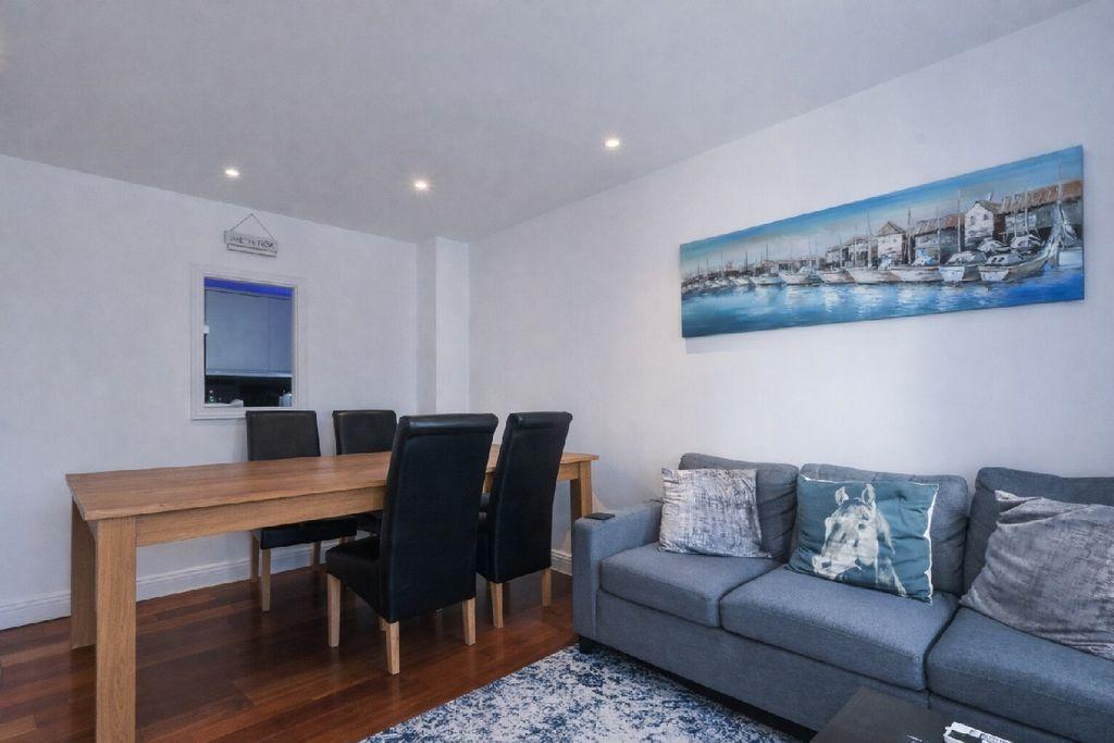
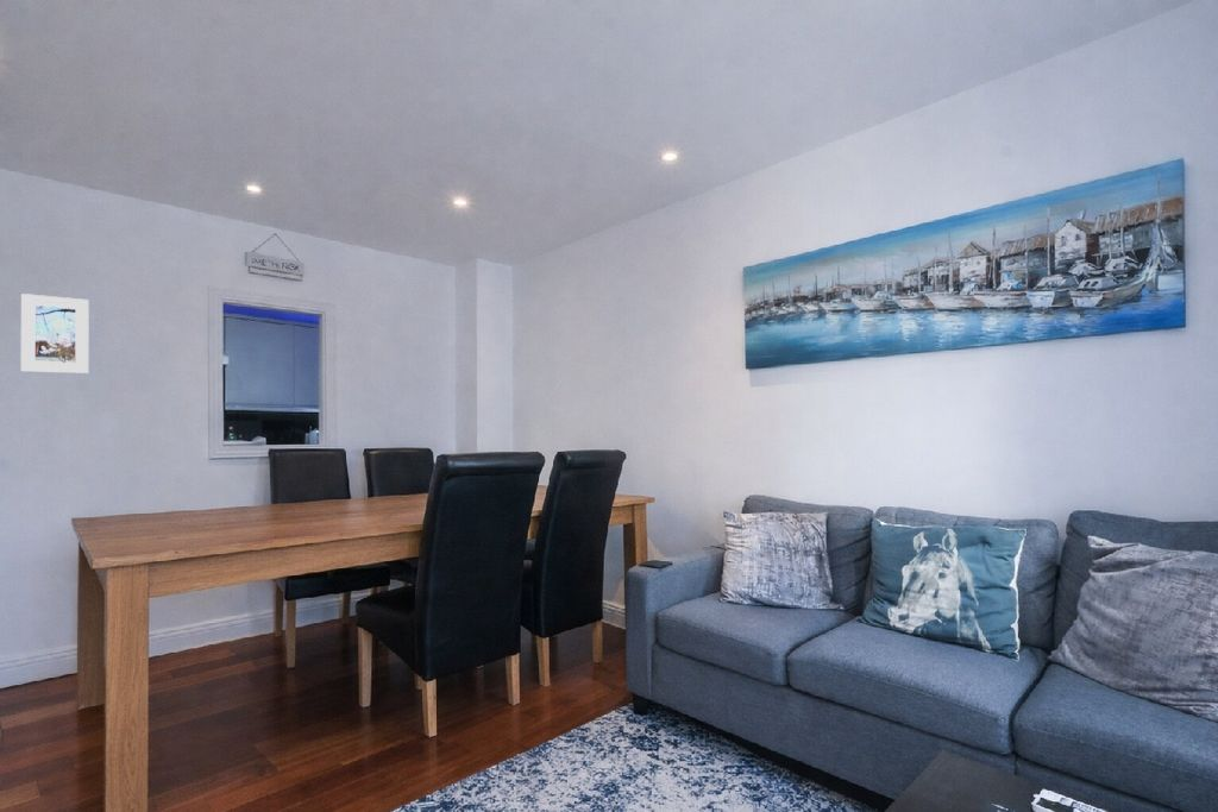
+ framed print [20,292,89,374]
